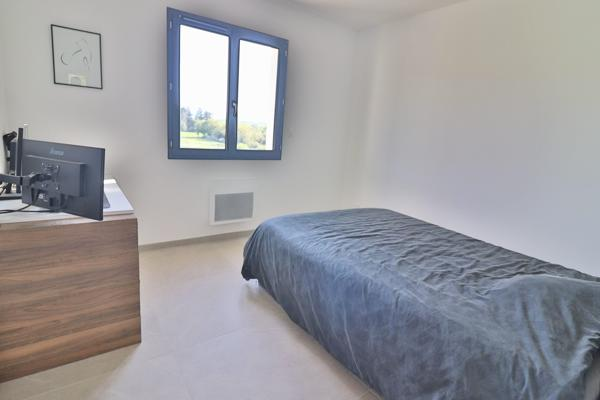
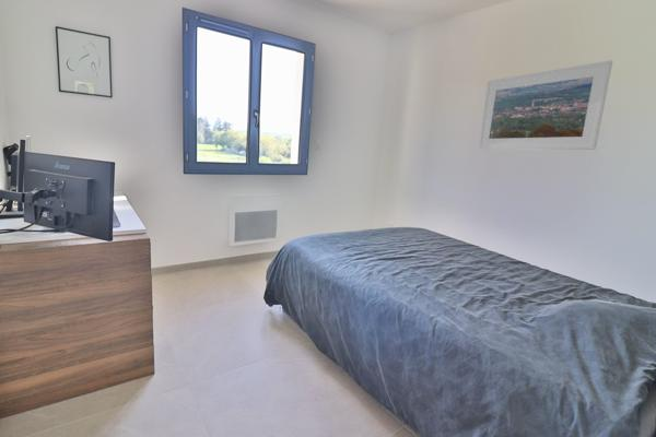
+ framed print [477,59,613,151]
